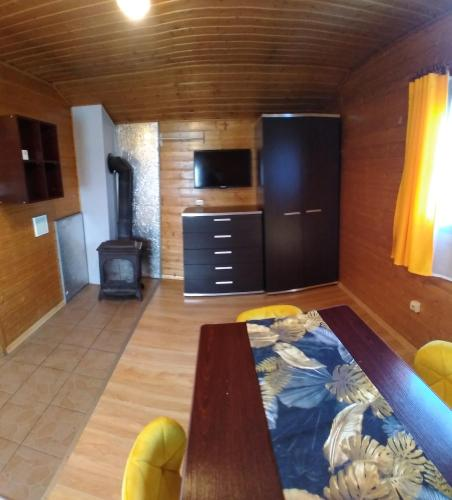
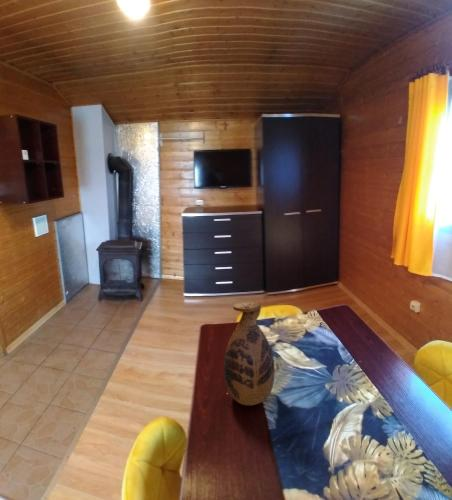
+ vase [223,301,276,406]
